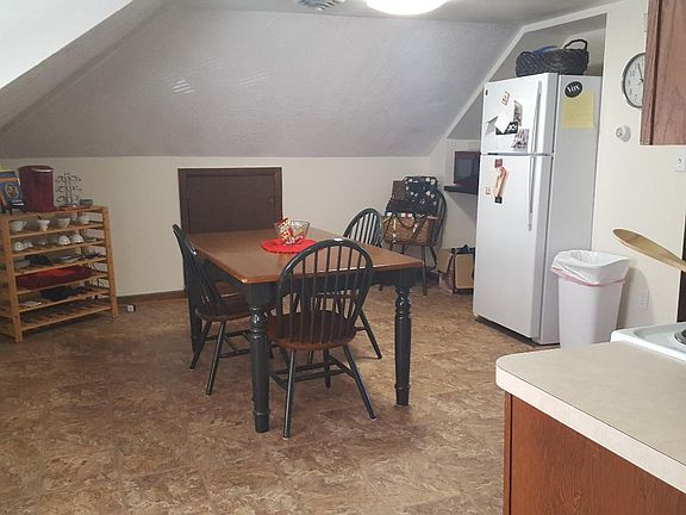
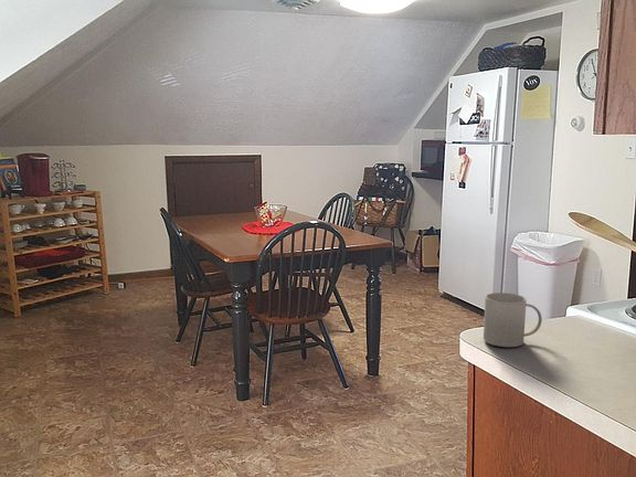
+ mug [483,292,543,348]
